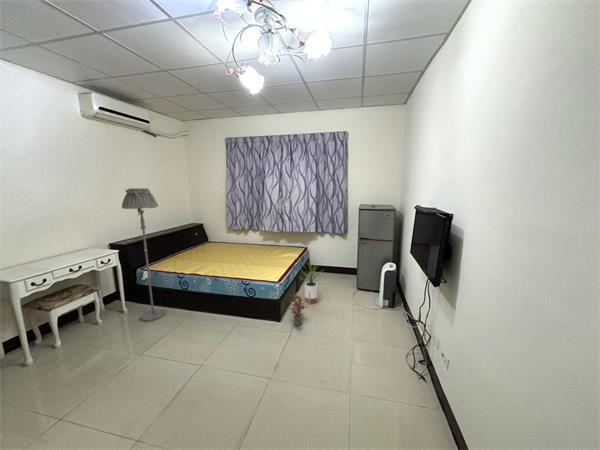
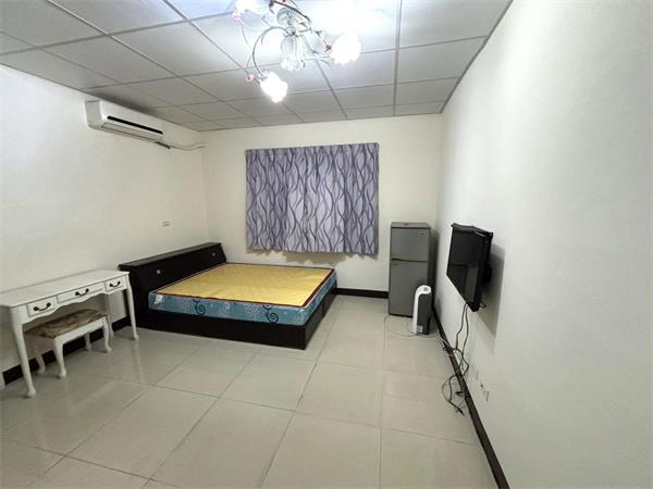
- house plant [297,252,325,306]
- floor lamp [121,187,167,322]
- potted plant [287,288,310,327]
